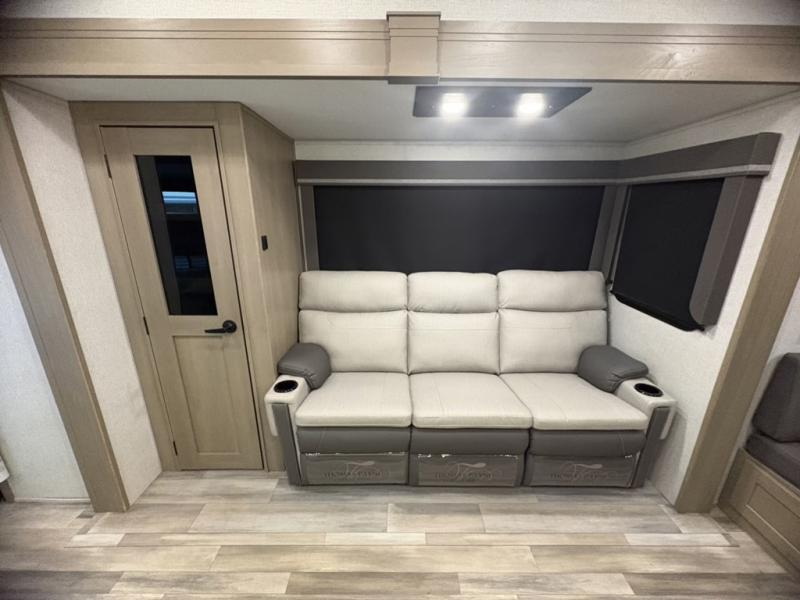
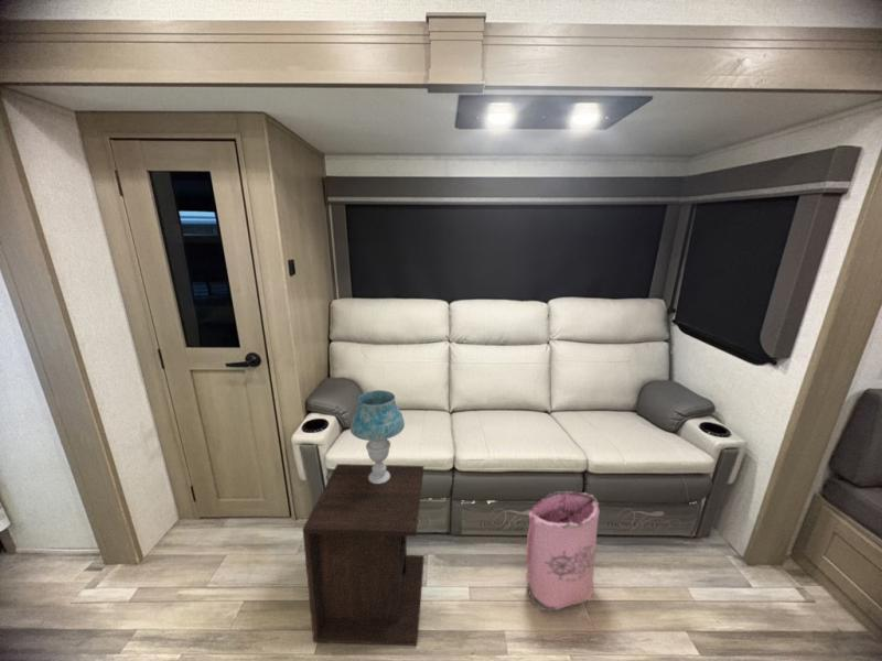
+ table lamp [349,389,406,484]
+ bag [525,490,601,614]
+ nightstand [302,463,426,647]
